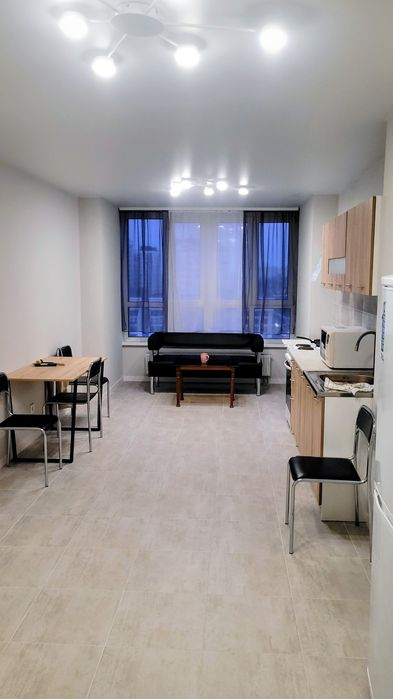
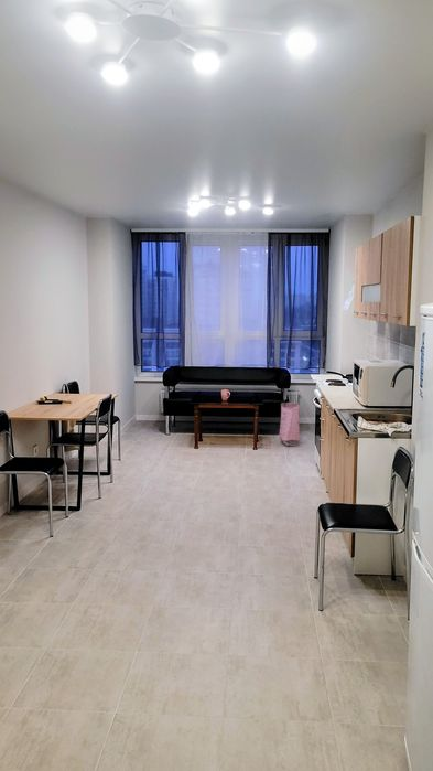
+ bag [279,401,301,448]
